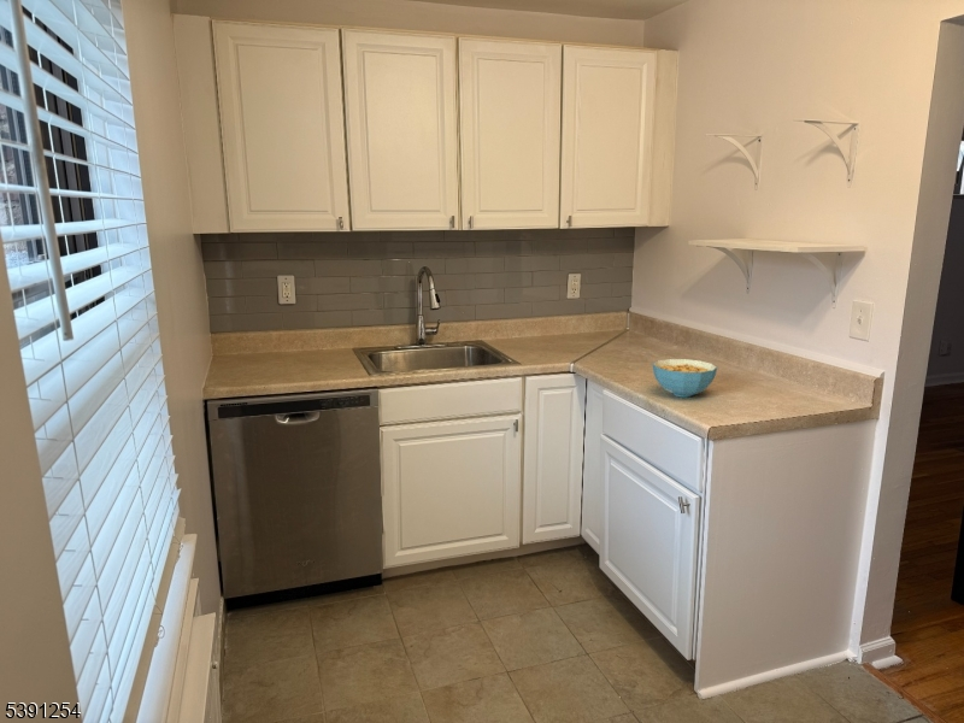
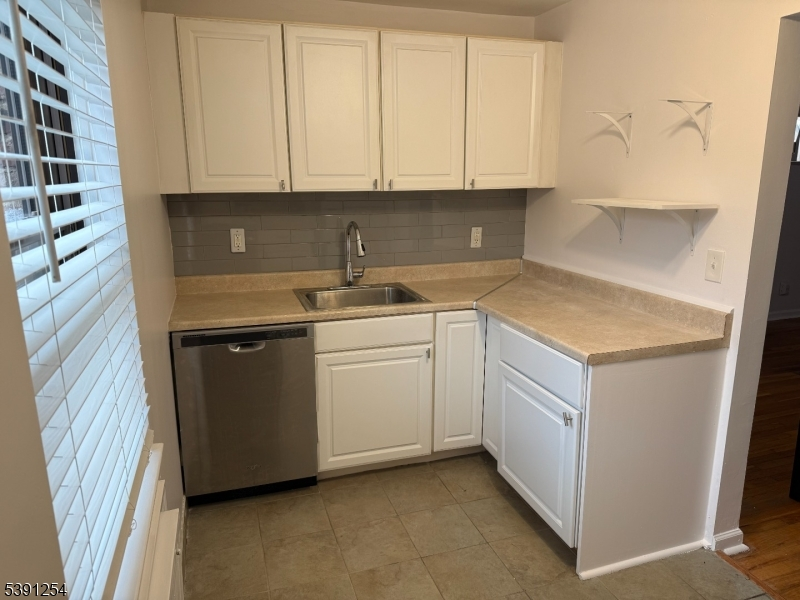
- cereal bowl [652,358,718,398]
